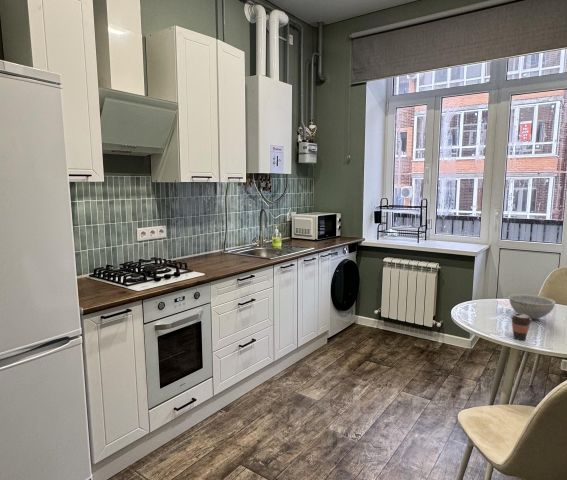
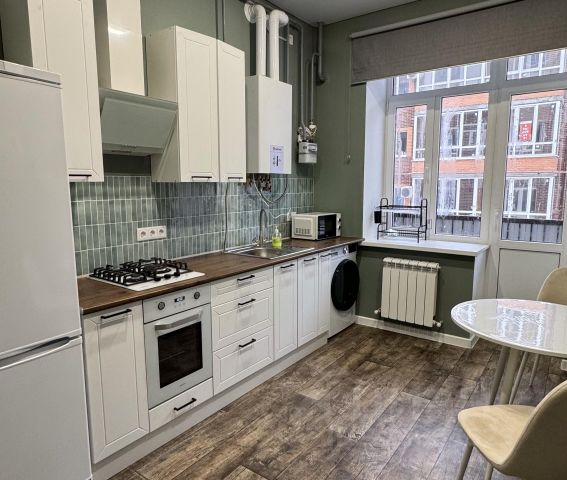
- bowl [507,293,557,320]
- coffee cup [510,313,533,341]
